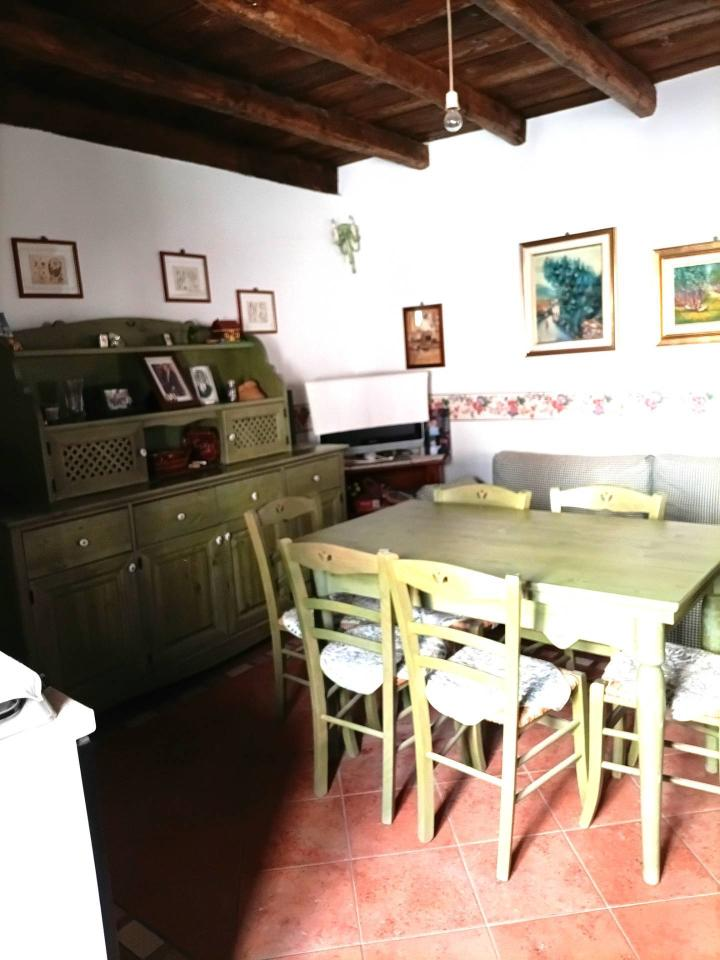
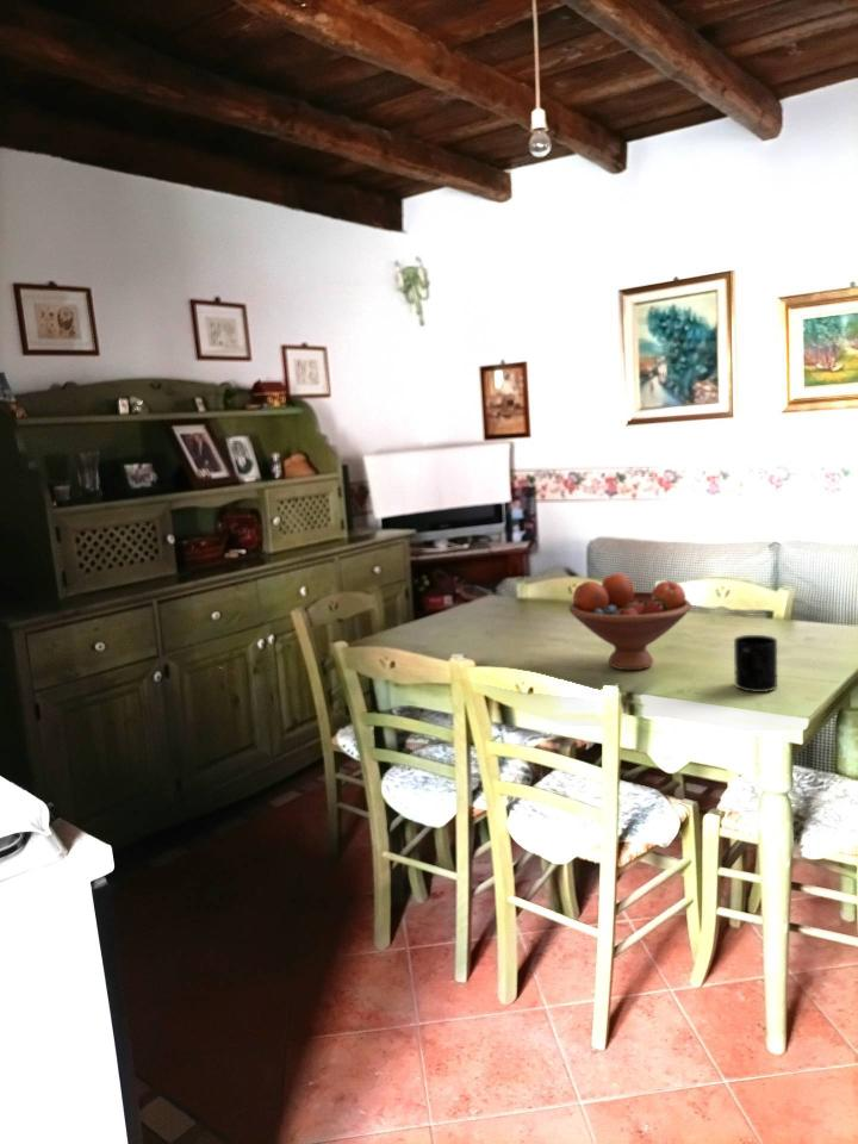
+ mug [733,634,778,694]
+ fruit bowl [567,572,692,671]
